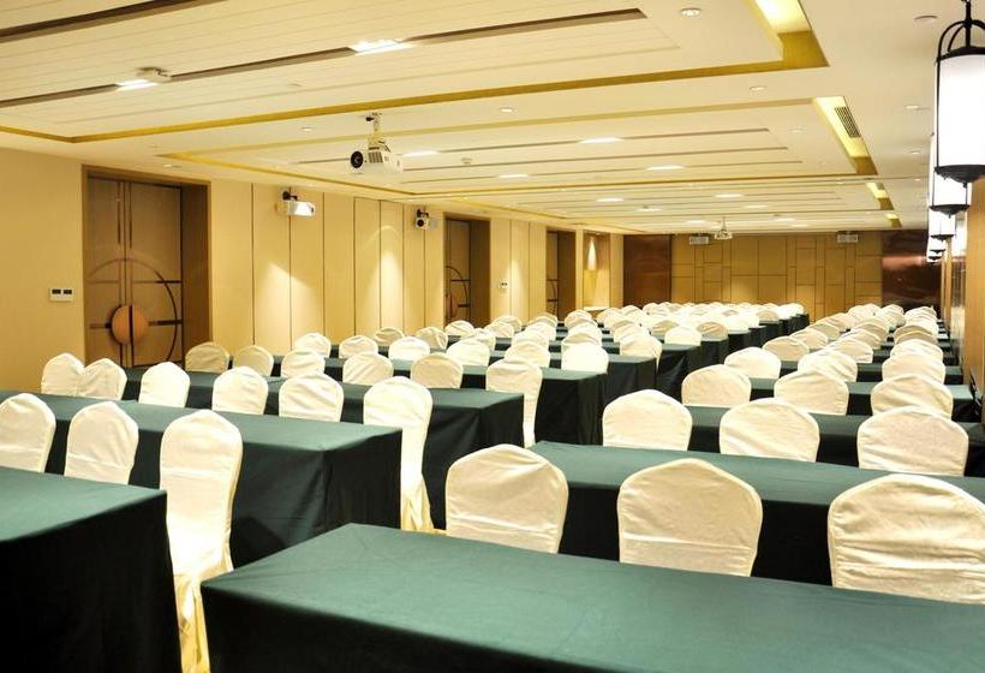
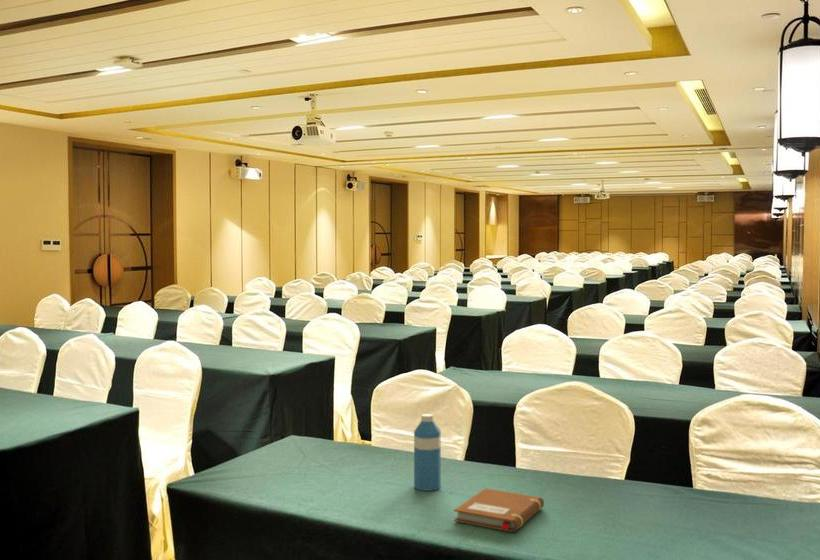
+ notebook [453,487,545,533]
+ water bottle [413,413,442,492]
